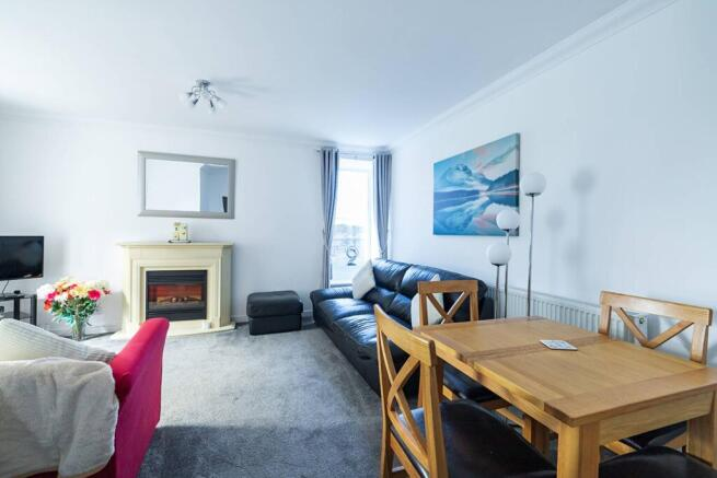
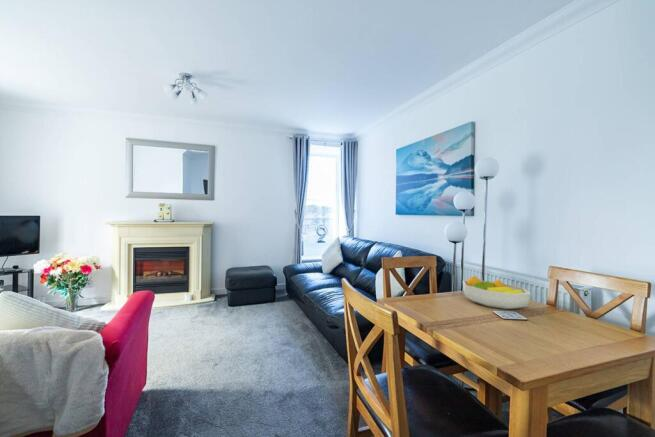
+ fruit bowl [462,275,532,310]
